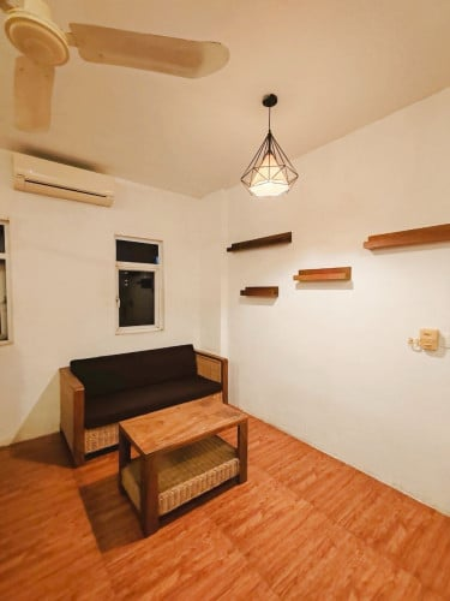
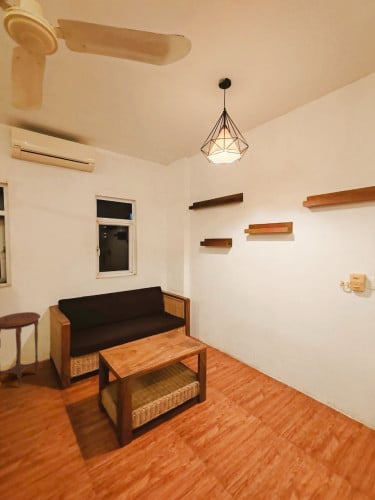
+ side table [0,311,42,388]
